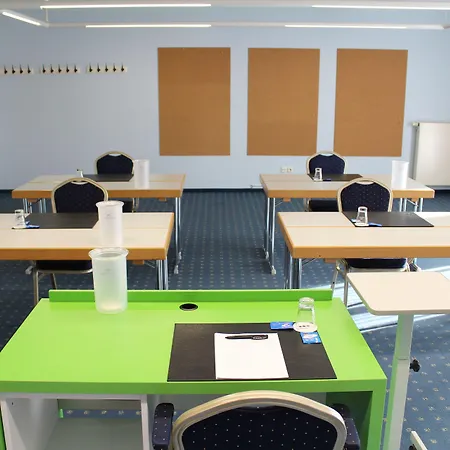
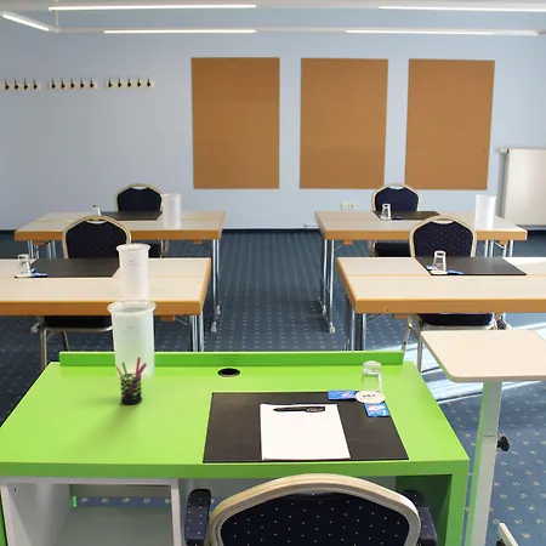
+ pen holder [115,356,148,405]
